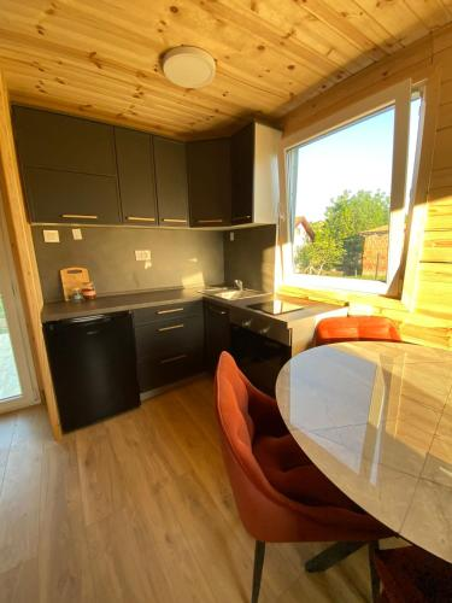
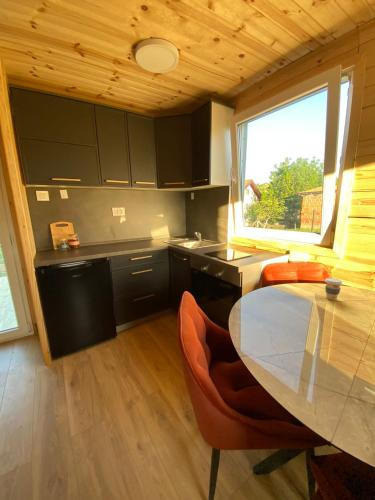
+ coffee cup [324,277,343,301]
